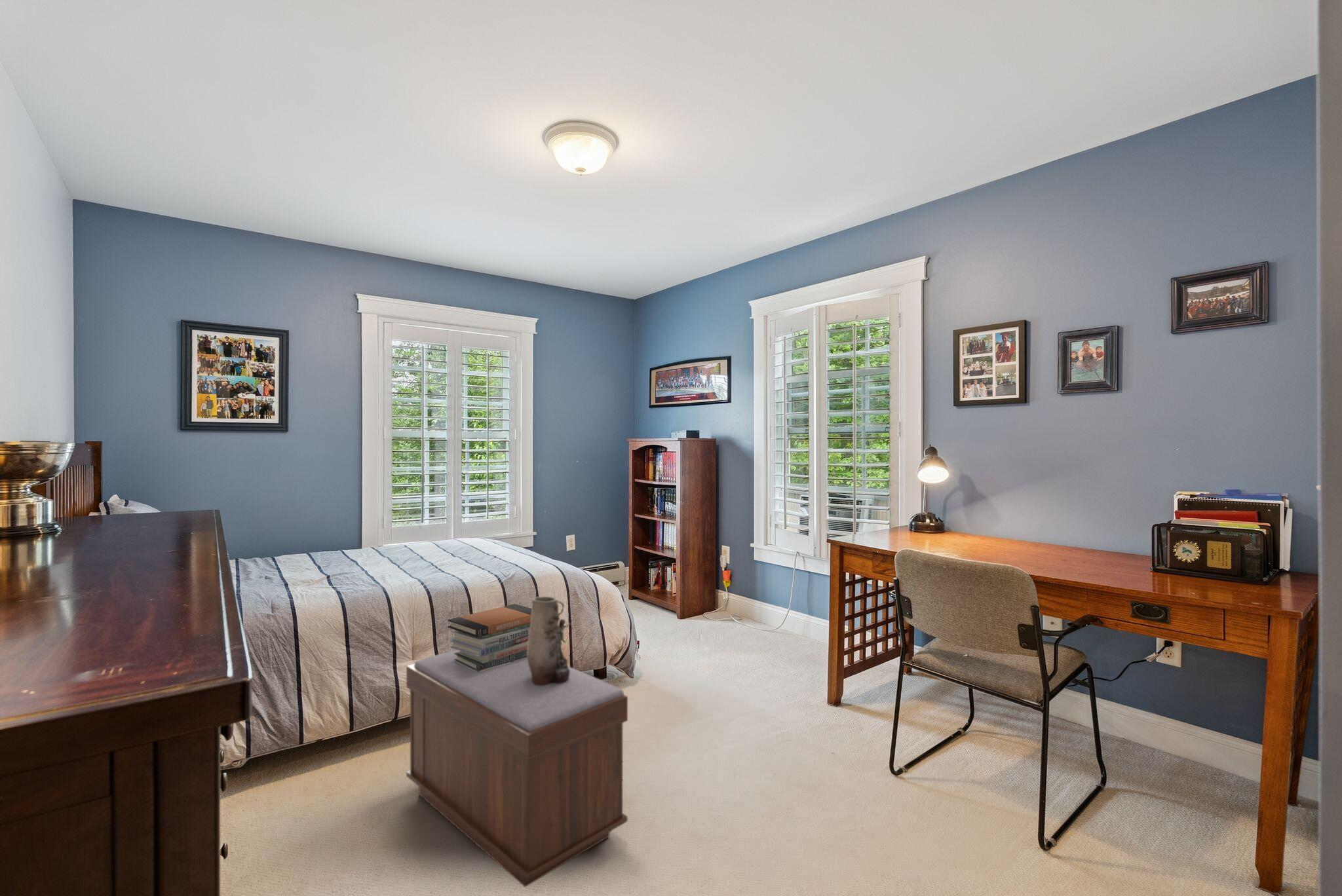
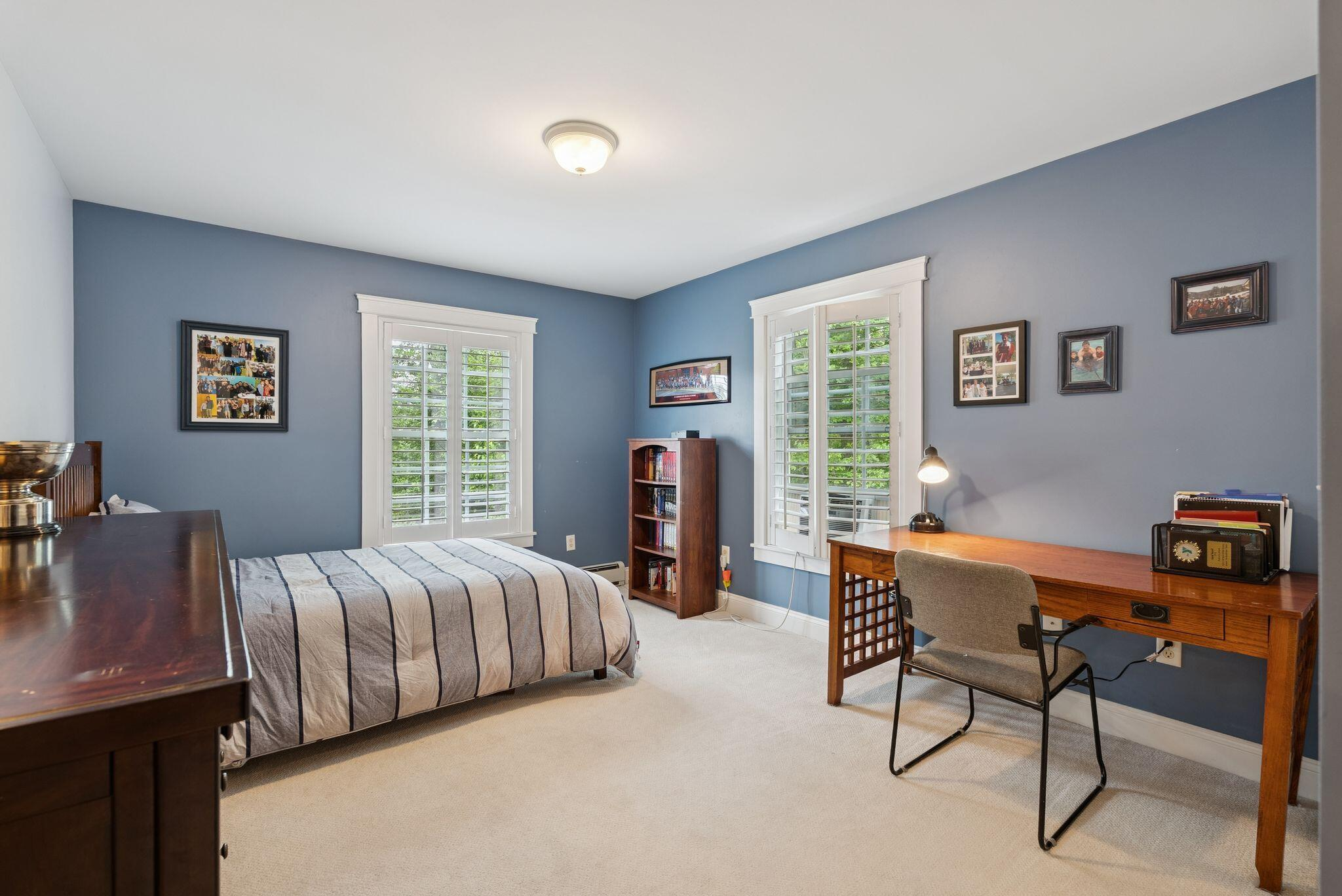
- vase [527,596,571,685]
- book stack [447,603,532,671]
- bench [406,650,628,887]
